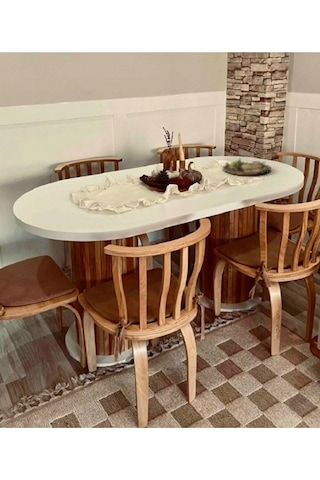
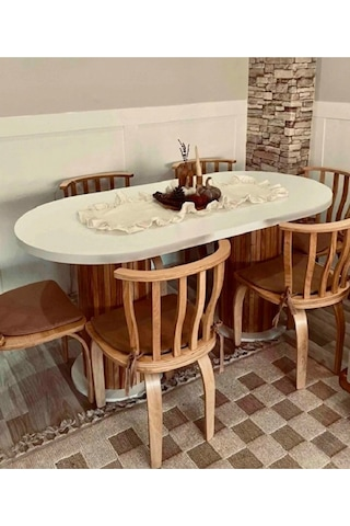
- dinner plate [221,158,272,176]
